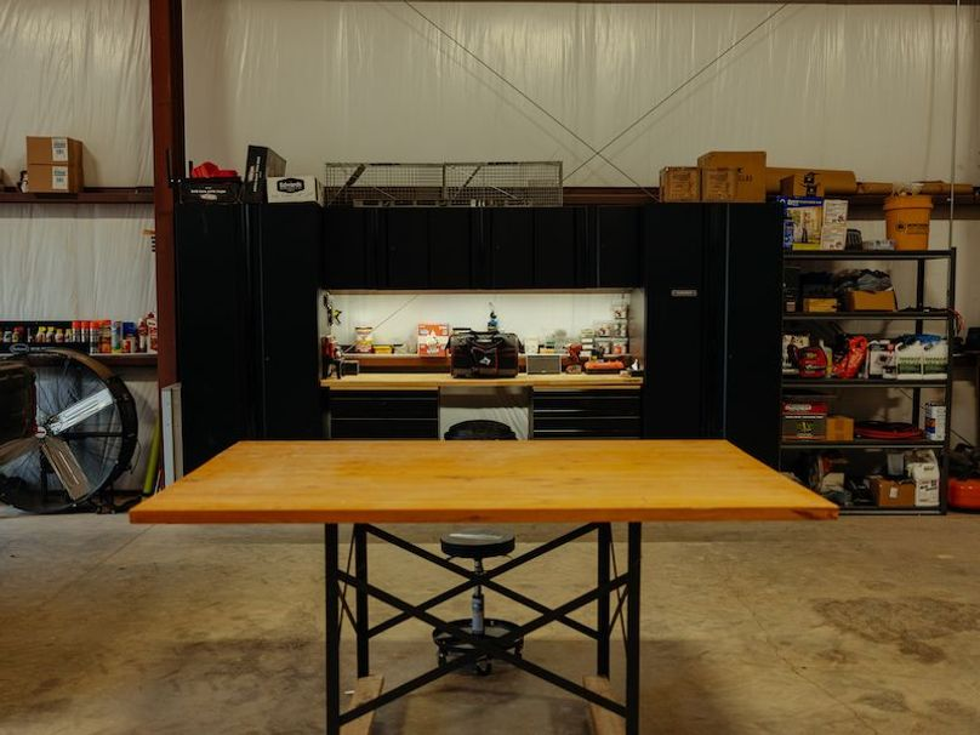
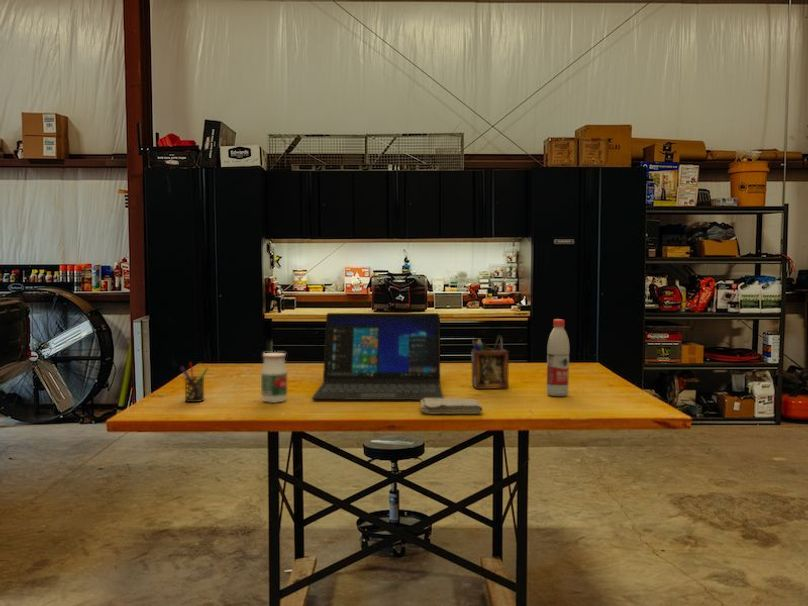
+ pen holder [180,362,209,403]
+ jar [260,352,288,404]
+ laptop [311,312,444,401]
+ water bottle [545,318,570,397]
+ desk organizer [471,334,510,390]
+ washcloth [419,397,484,415]
